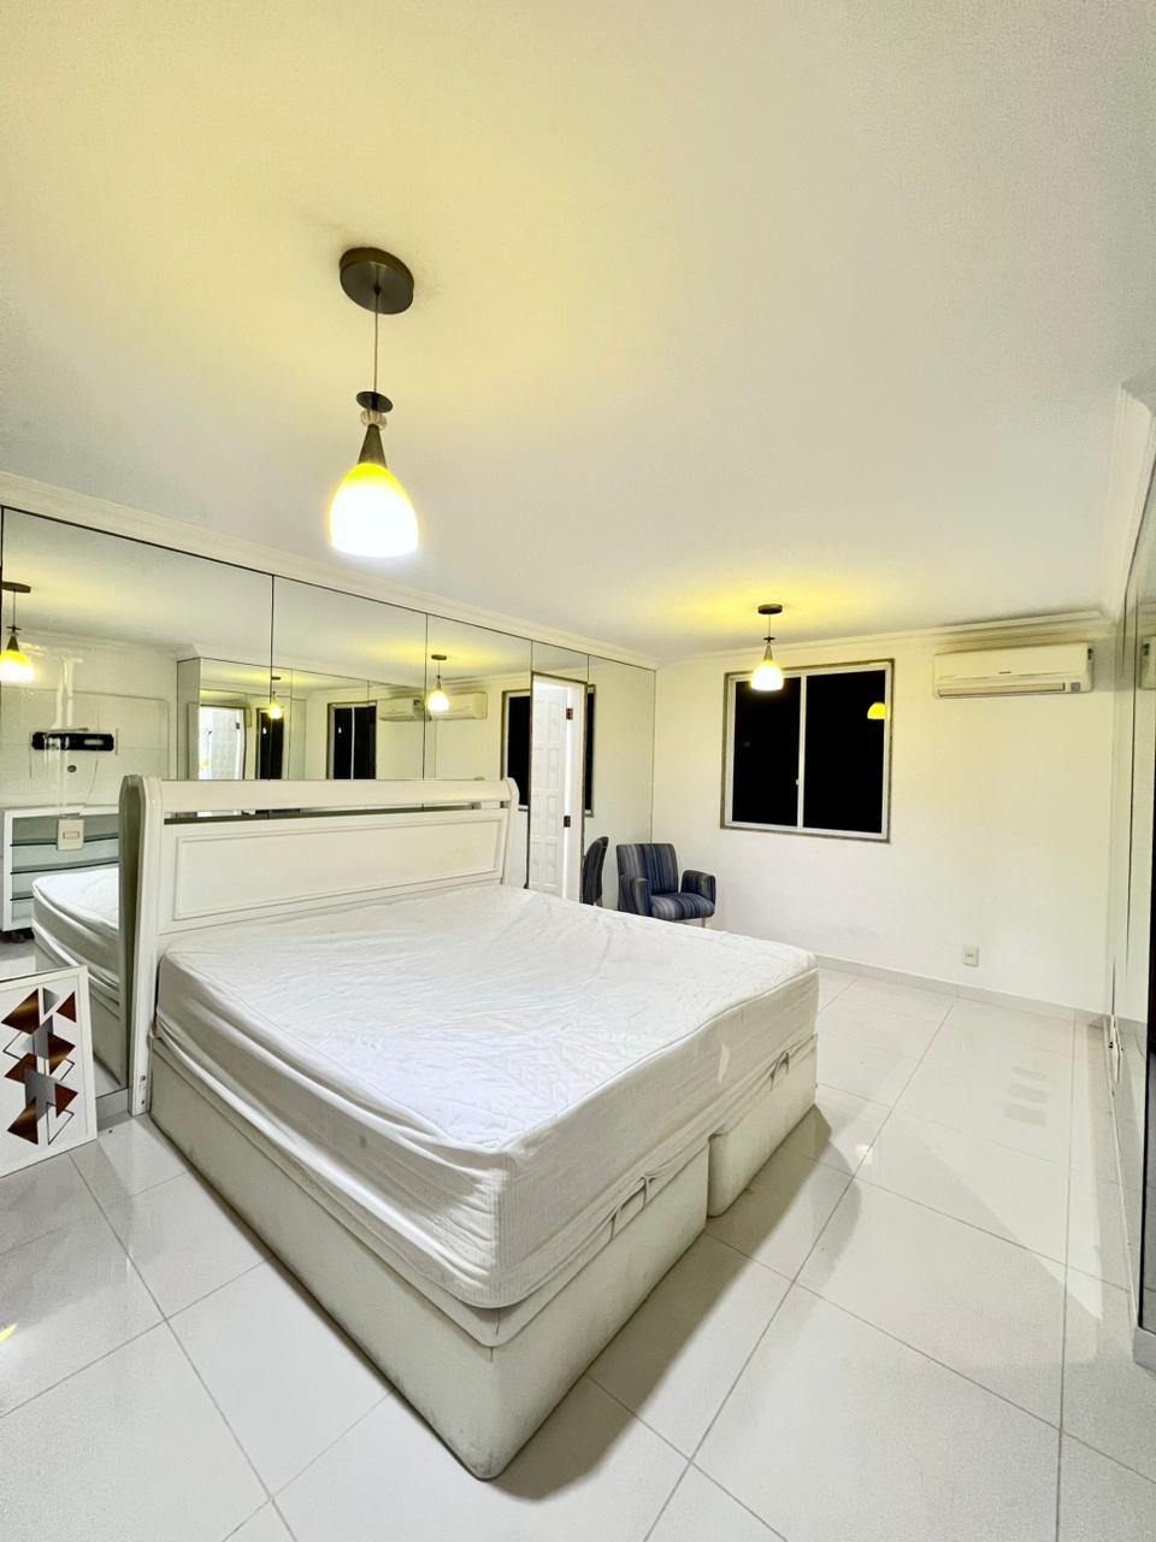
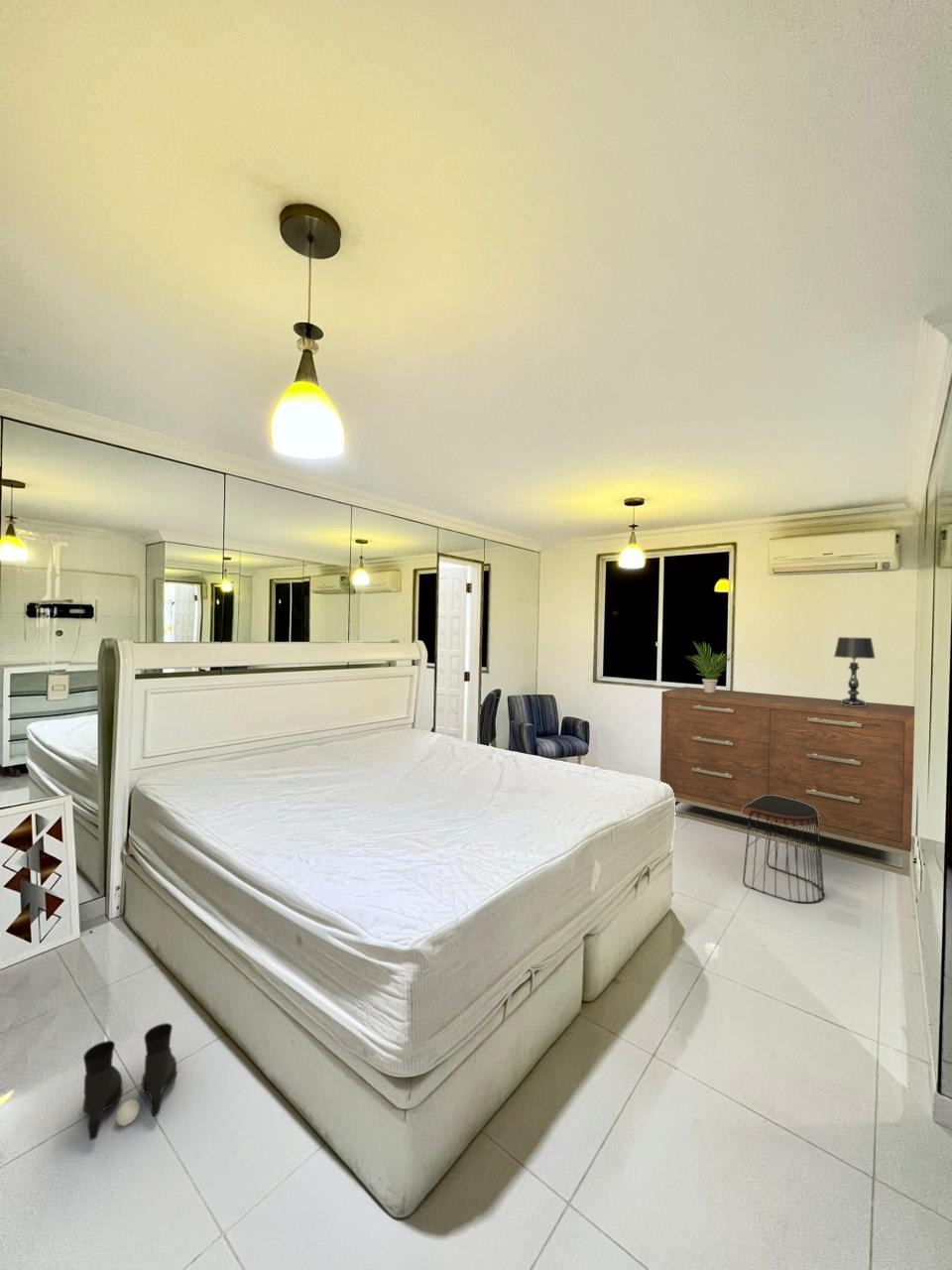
+ dresser [659,686,915,878]
+ table lamp [833,636,876,706]
+ boots [82,1022,179,1142]
+ potted plant [685,640,733,693]
+ stool [741,795,825,905]
